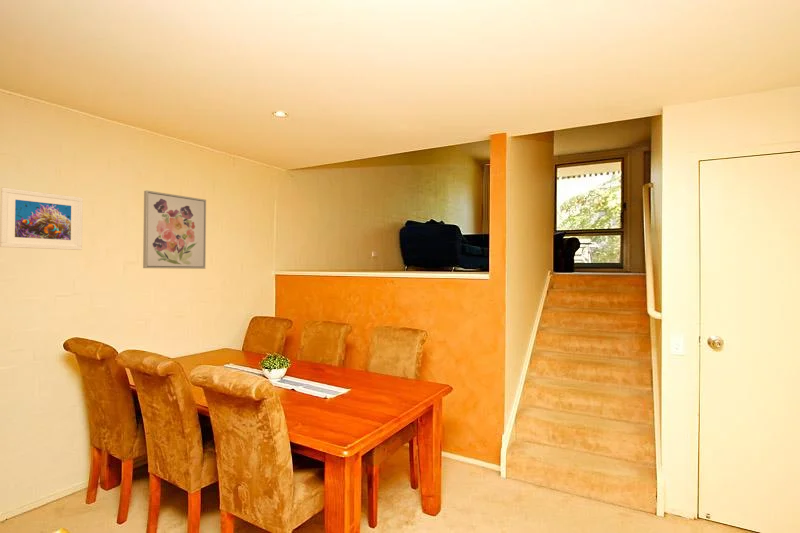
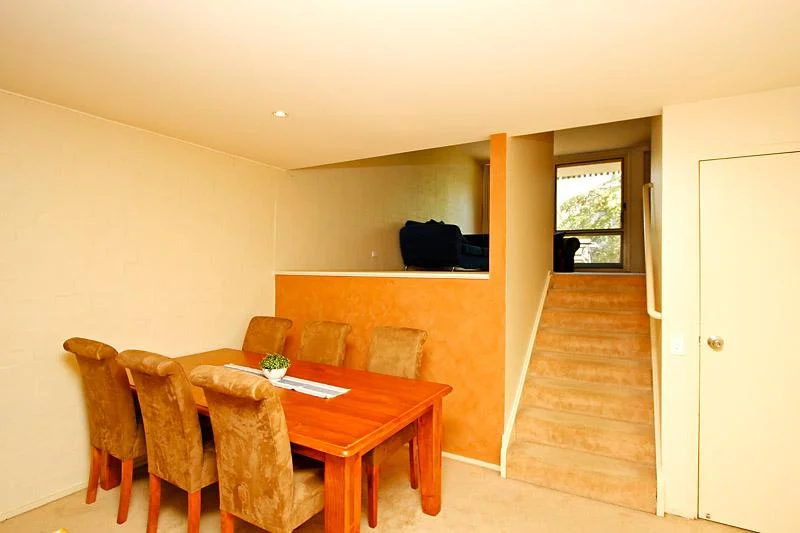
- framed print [0,187,84,251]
- wall art [142,189,207,270]
